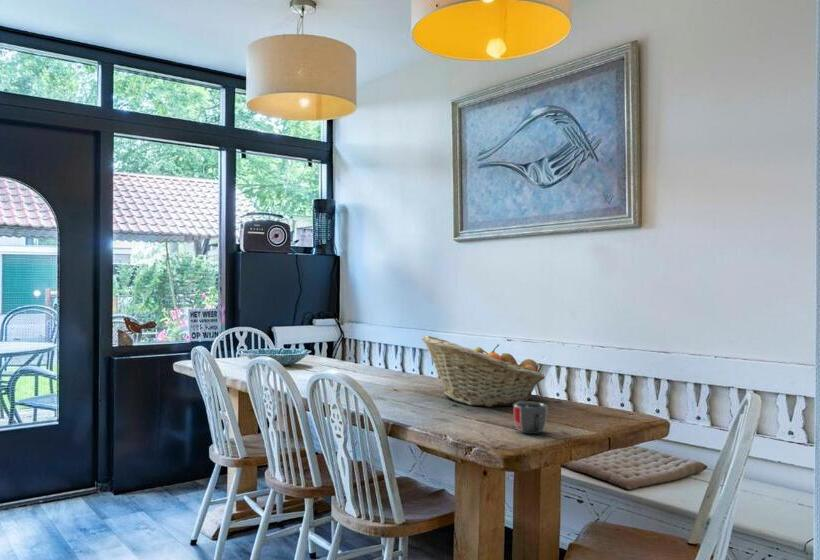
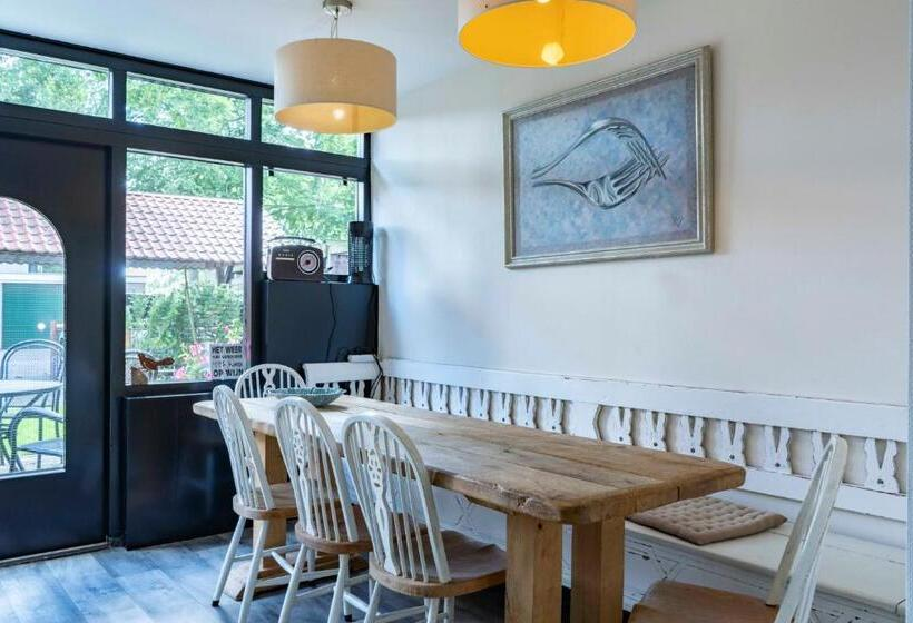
- mug [512,401,548,435]
- fruit basket [421,335,546,408]
